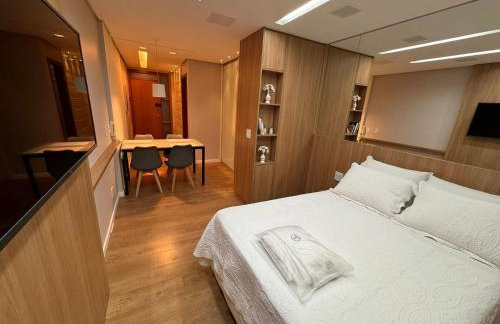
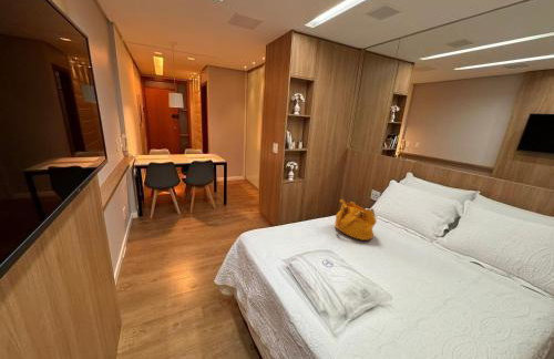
+ handbag [334,198,378,242]
